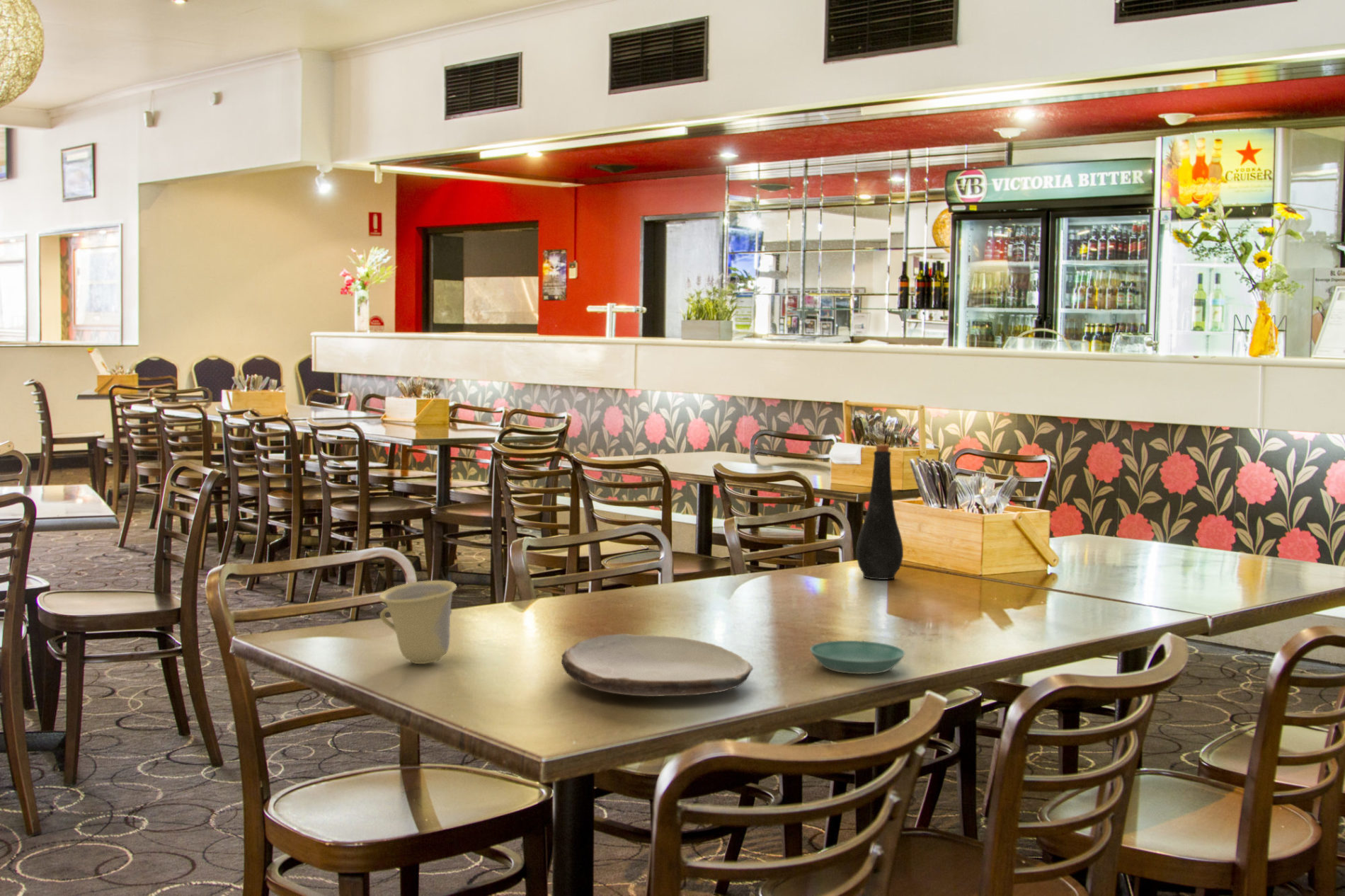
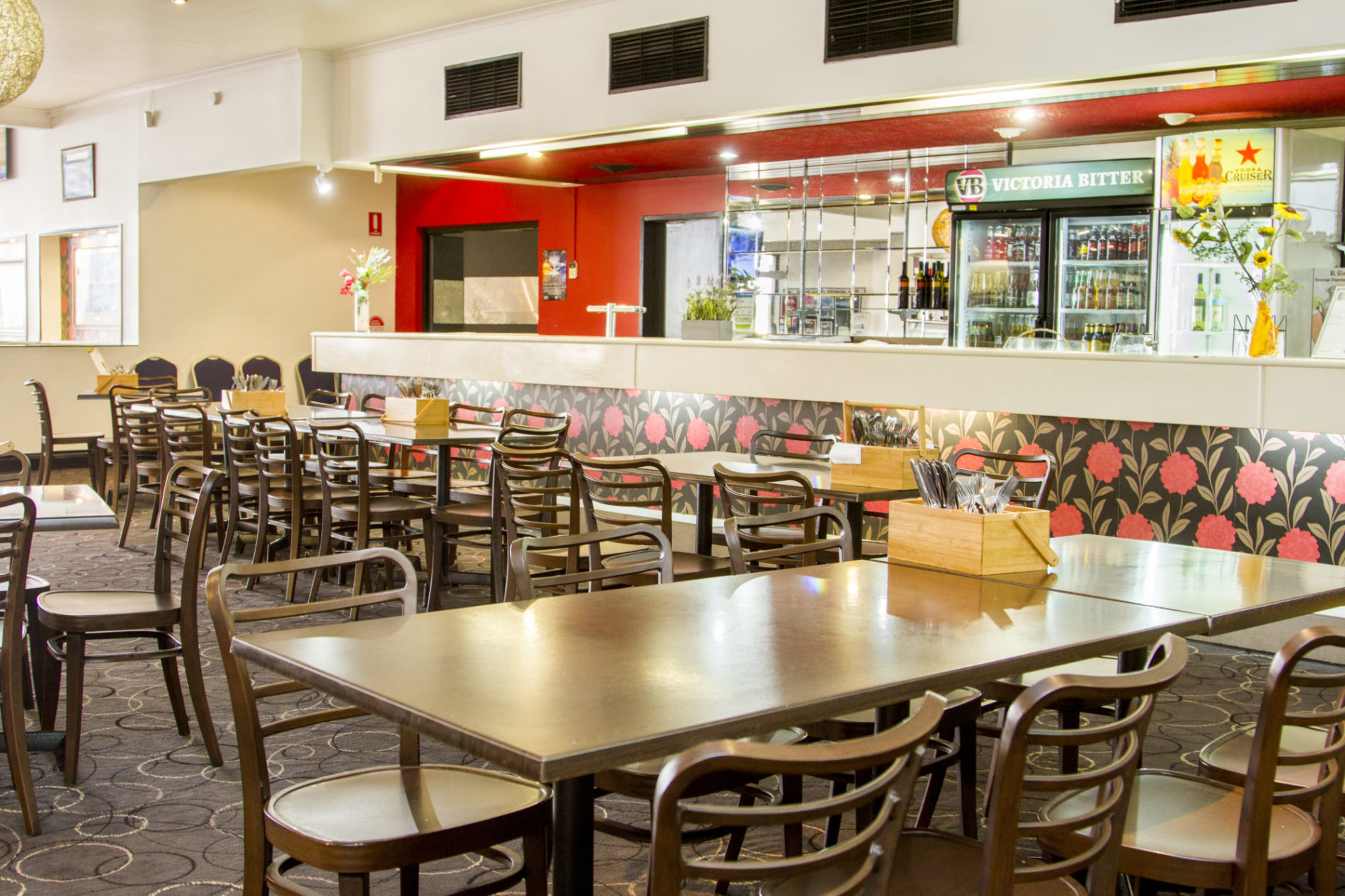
- cup [378,580,458,665]
- saucer [809,640,905,674]
- plate [561,633,754,697]
- bottle [855,444,904,580]
